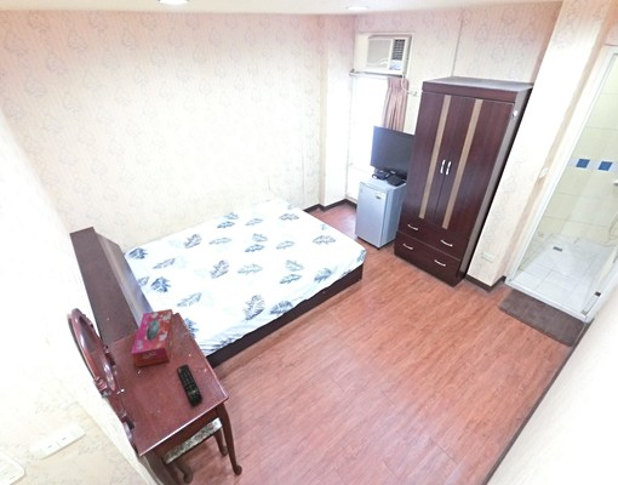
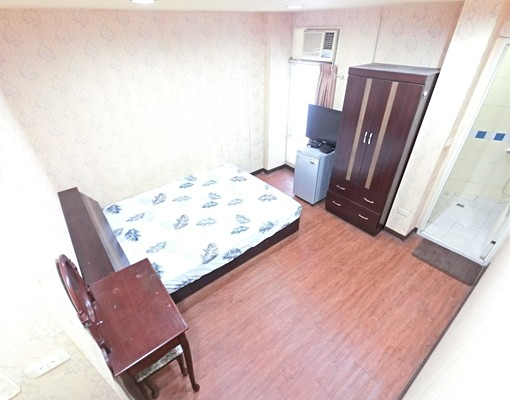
- remote control [176,364,204,407]
- tissue box [131,308,177,367]
